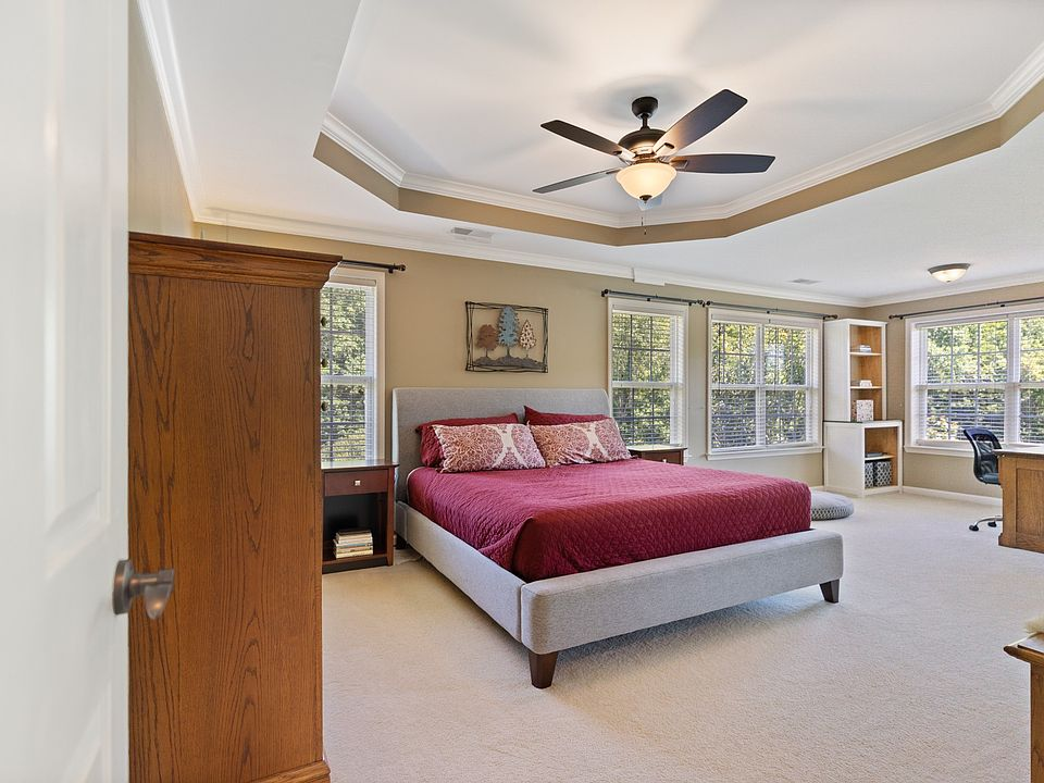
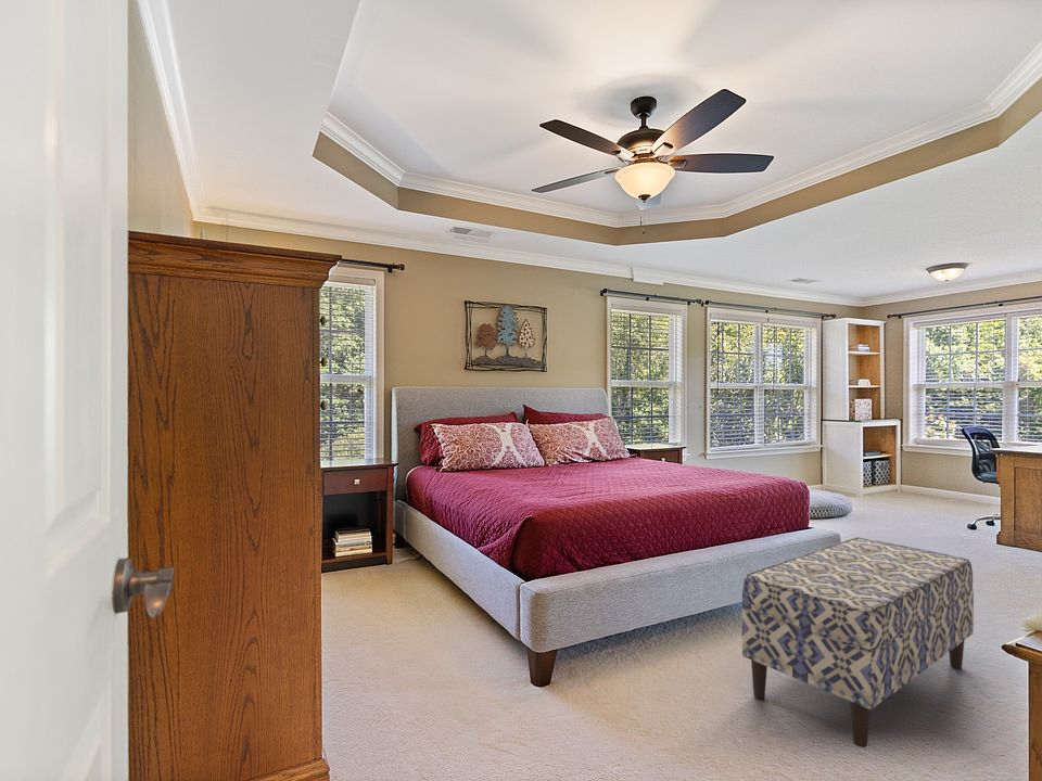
+ bench [741,536,975,748]
